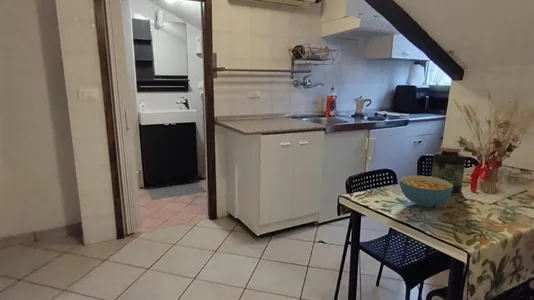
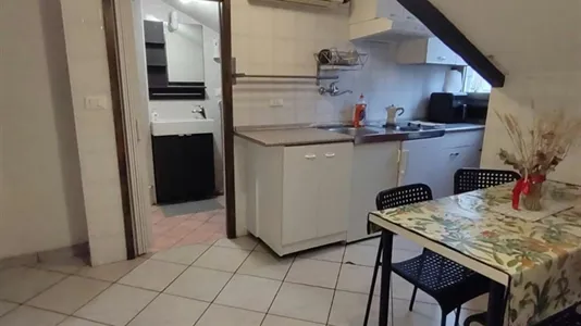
- jar [431,145,467,193]
- cereal bowl [399,175,453,208]
